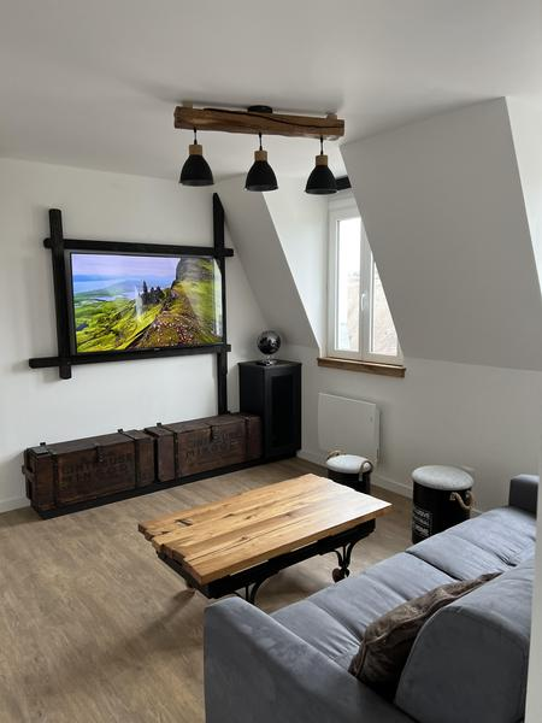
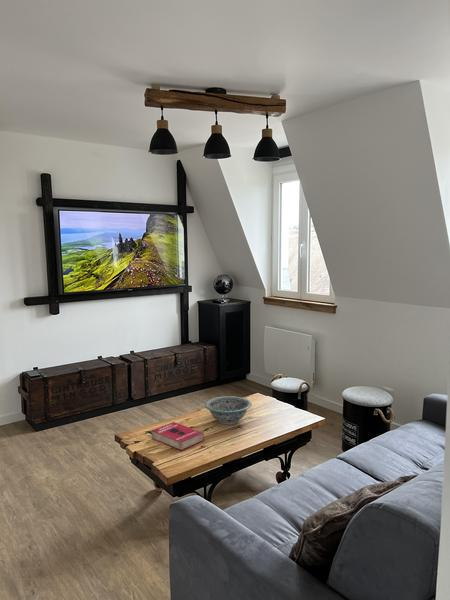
+ book [150,421,205,451]
+ decorative bowl [204,395,253,426]
